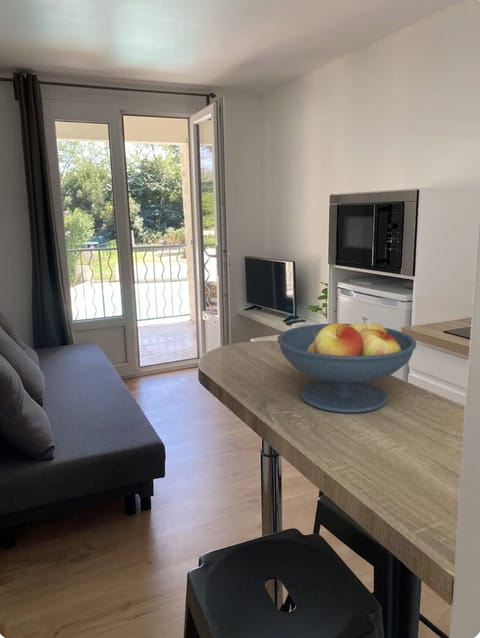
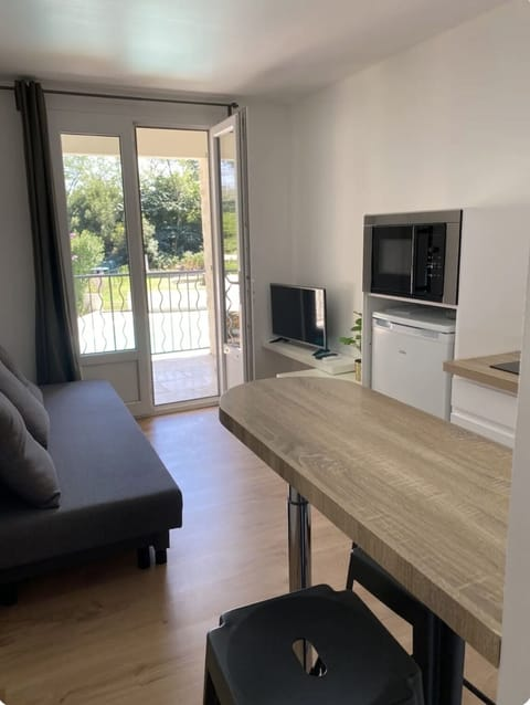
- fruit bowl [276,316,417,414]
